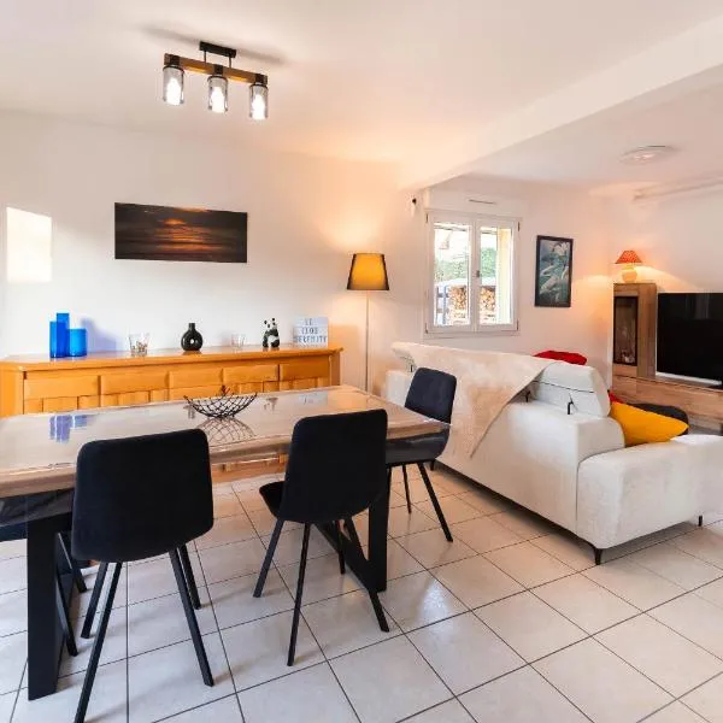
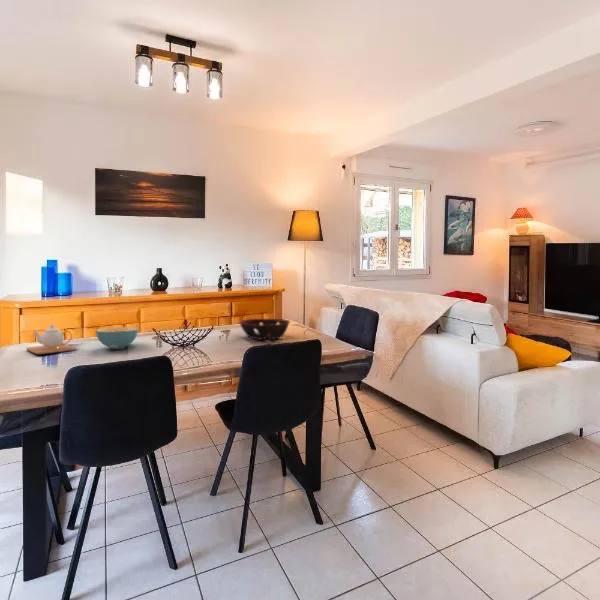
+ teapot [25,323,77,355]
+ cereal bowl [95,326,139,350]
+ decorative bowl [238,318,291,340]
